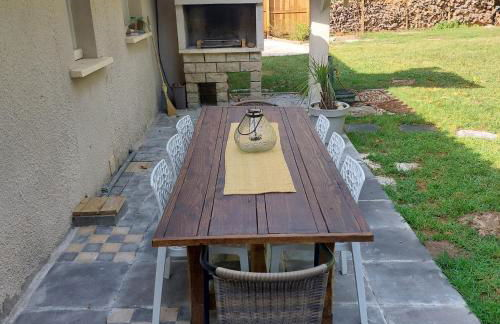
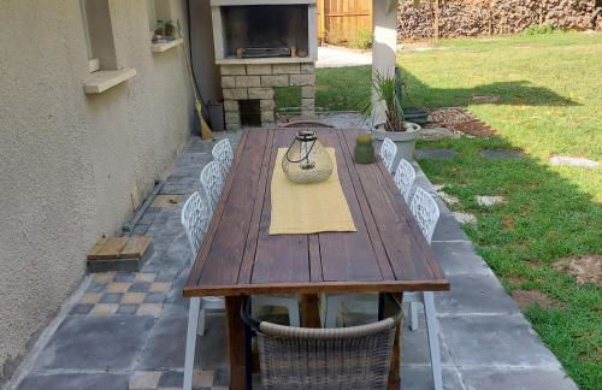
+ jar [353,134,376,165]
